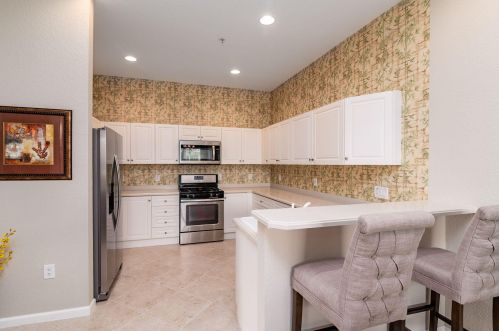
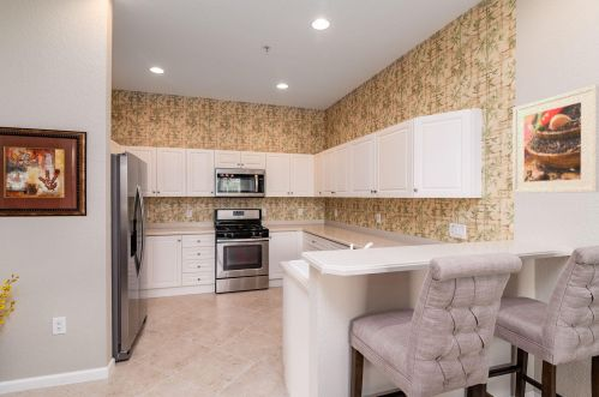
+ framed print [511,83,599,194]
